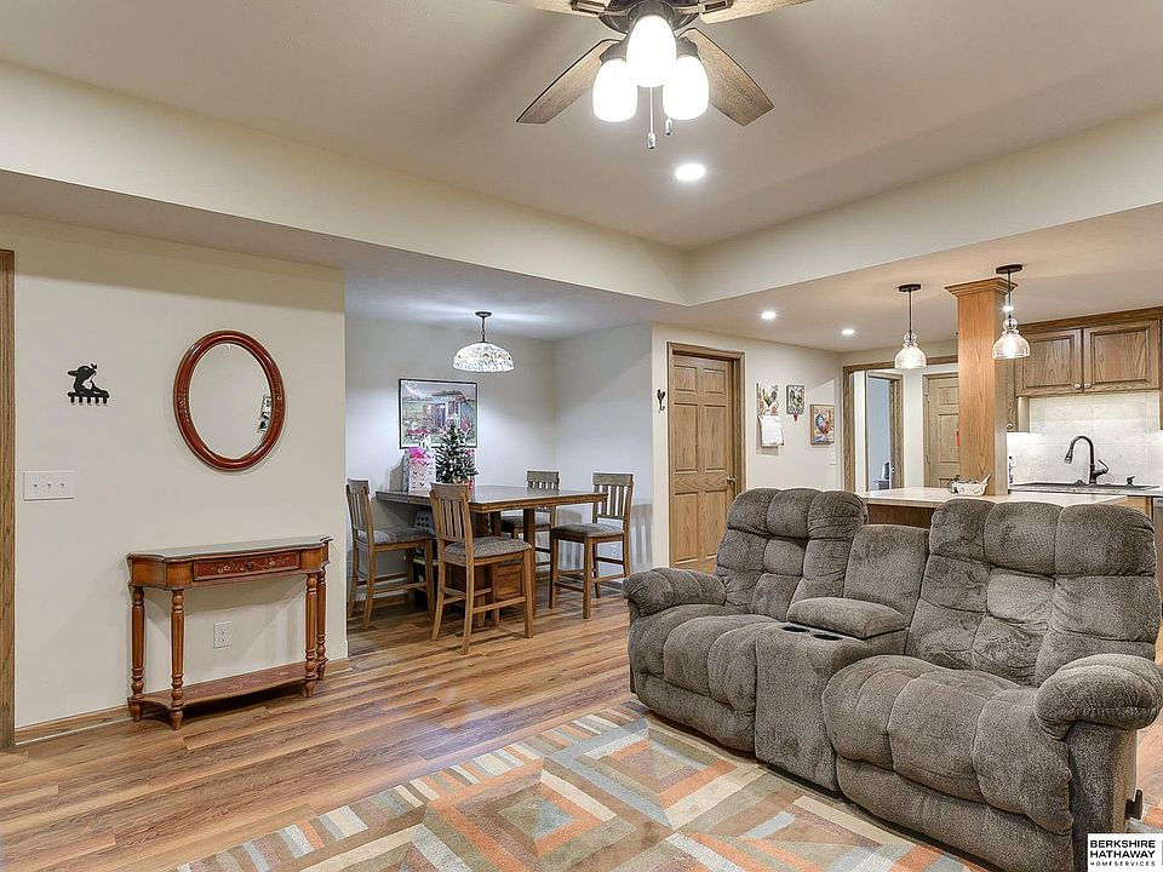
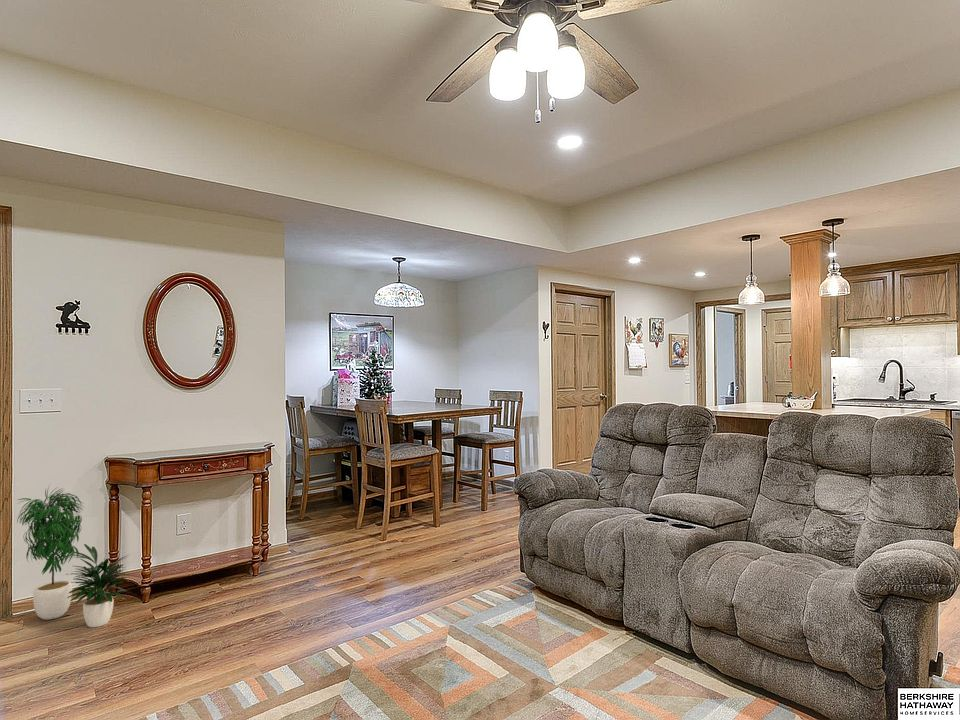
+ potted plant [16,484,131,628]
